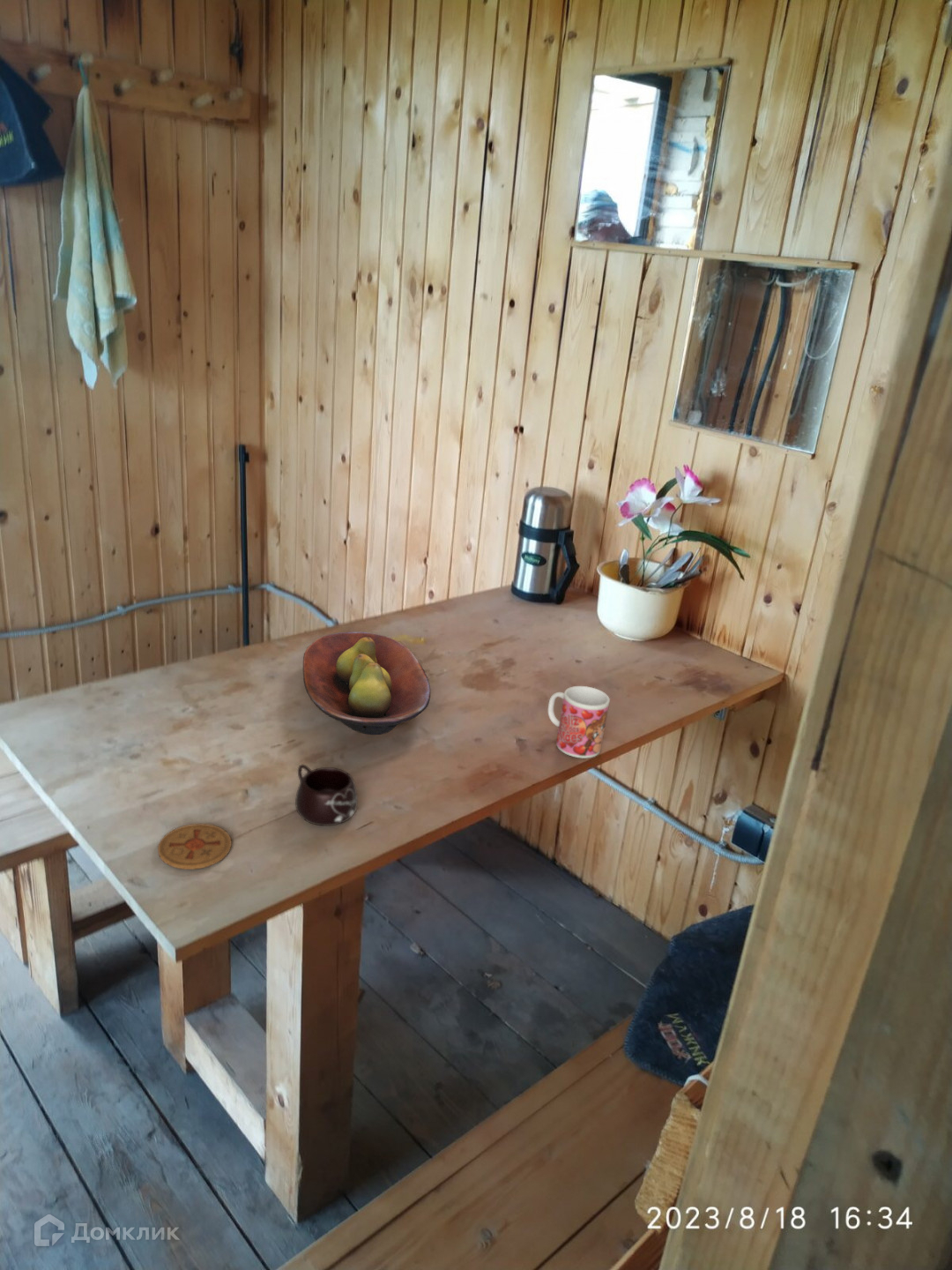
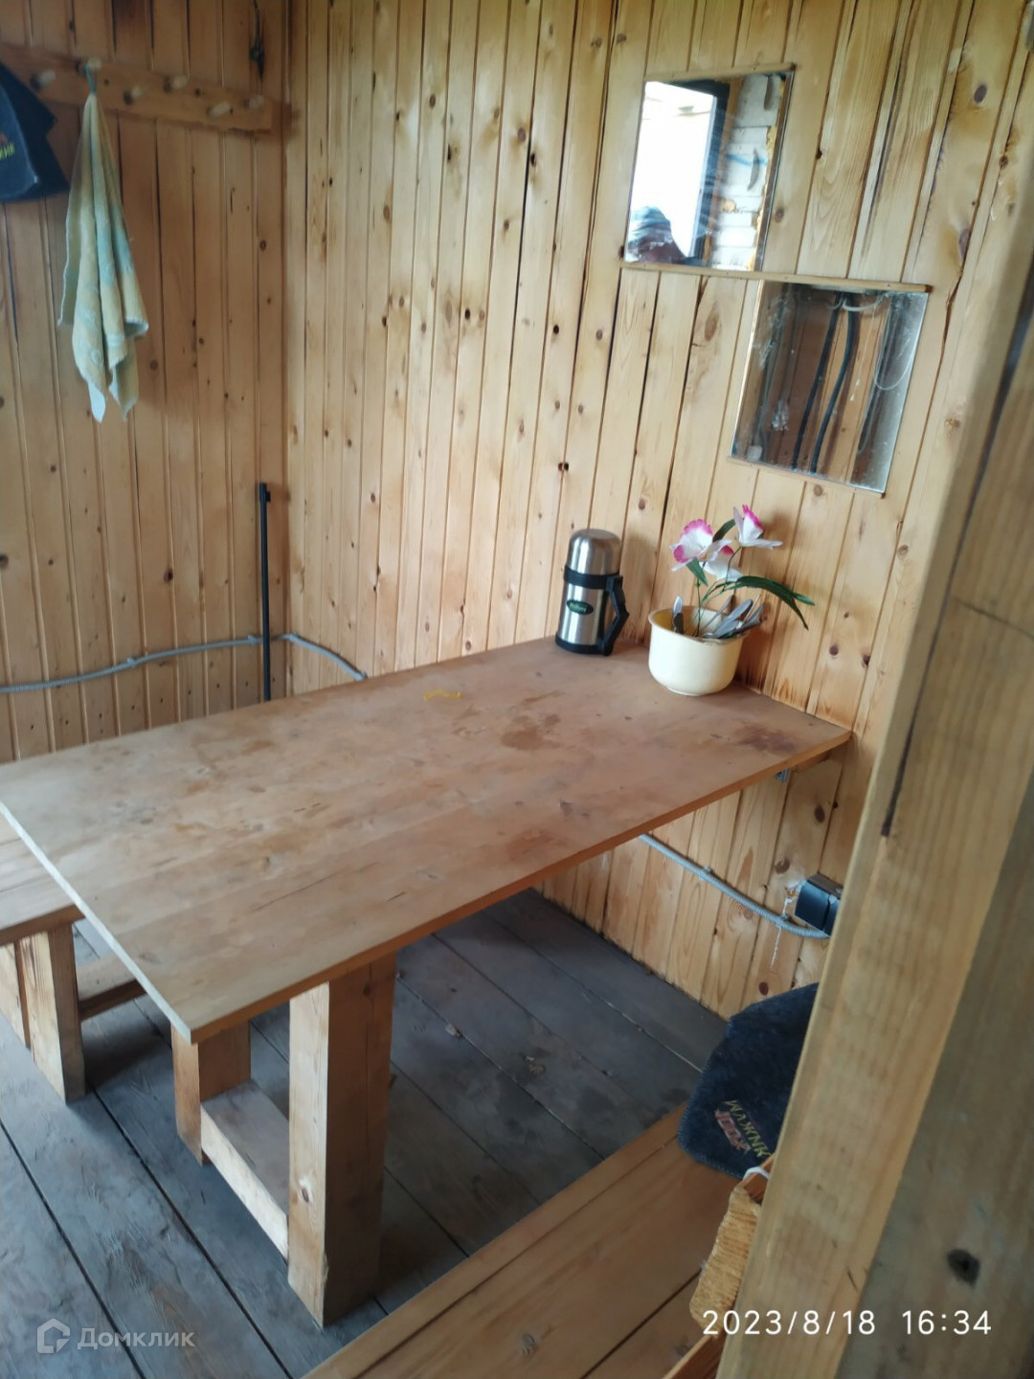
- coaster [157,823,233,870]
- mug [547,685,611,759]
- mug [294,763,359,826]
- fruit bowl [302,631,432,736]
